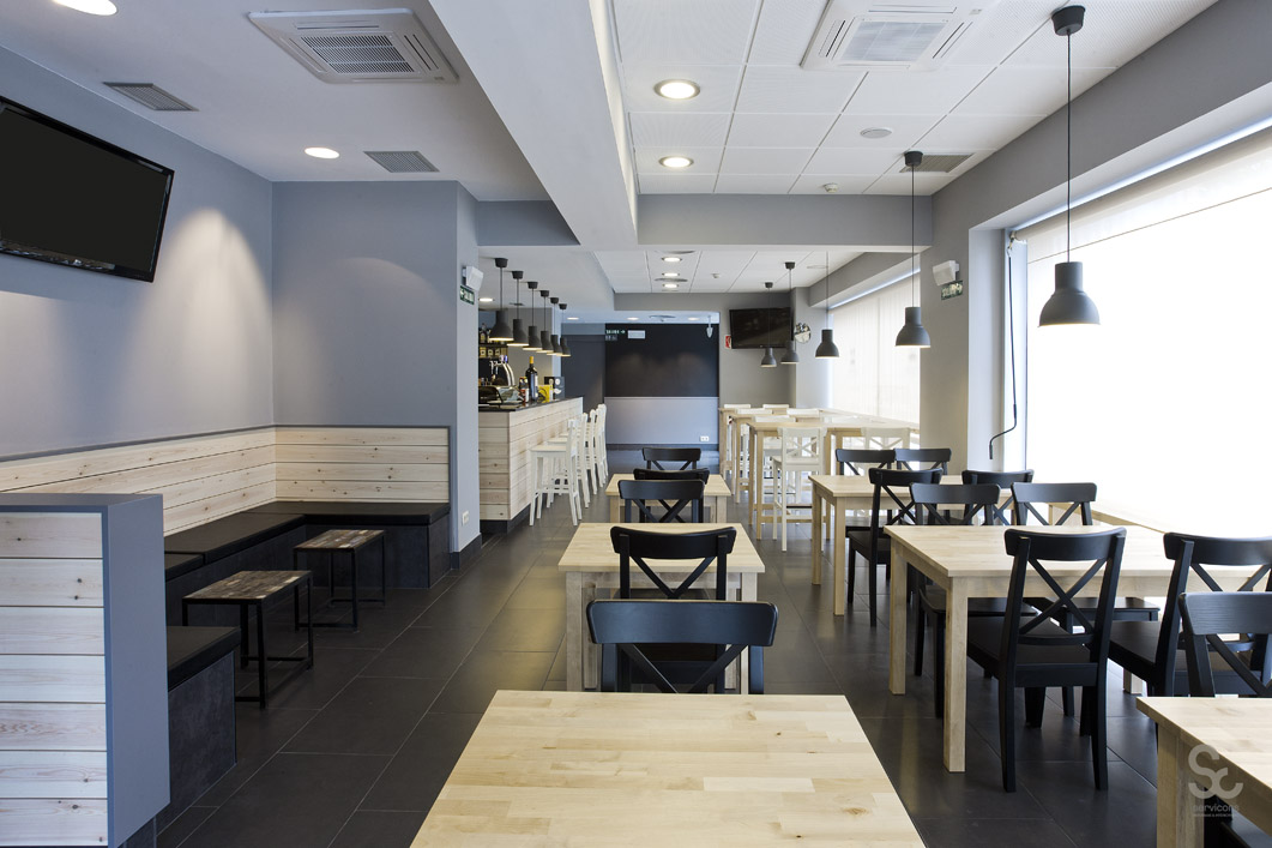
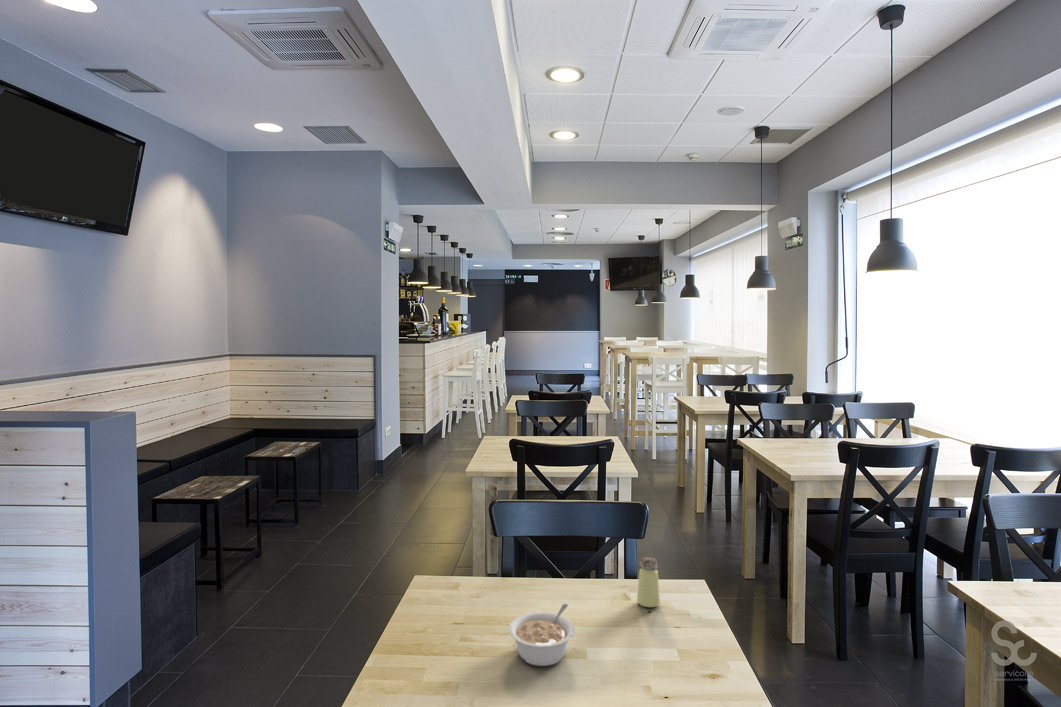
+ saltshaker [636,557,661,608]
+ legume [508,603,575,667]
